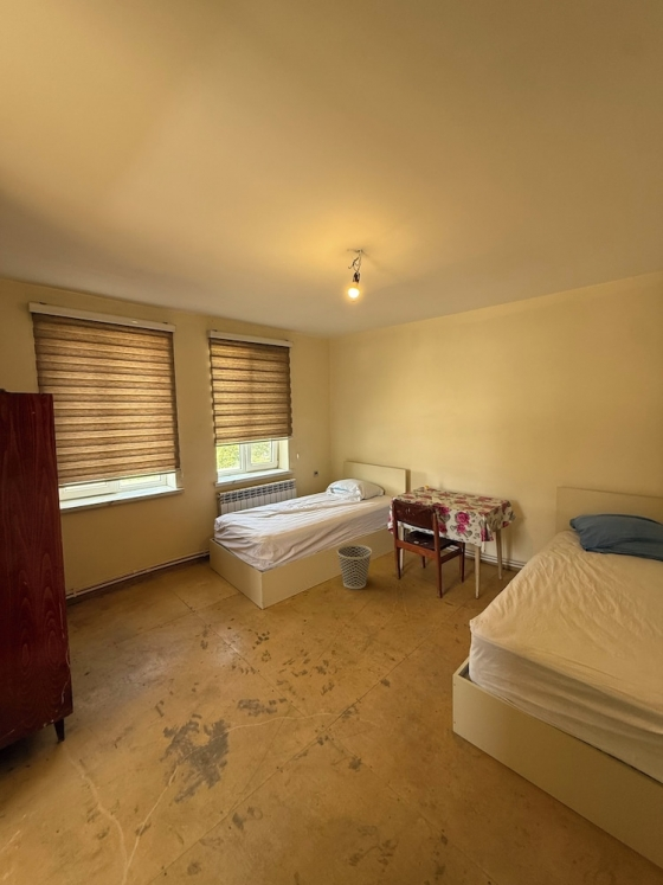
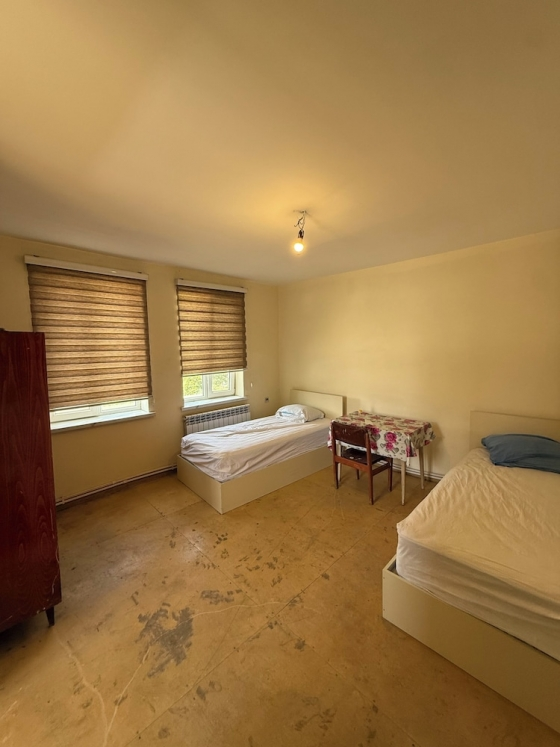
- wastebasket [336,543,373,590]
